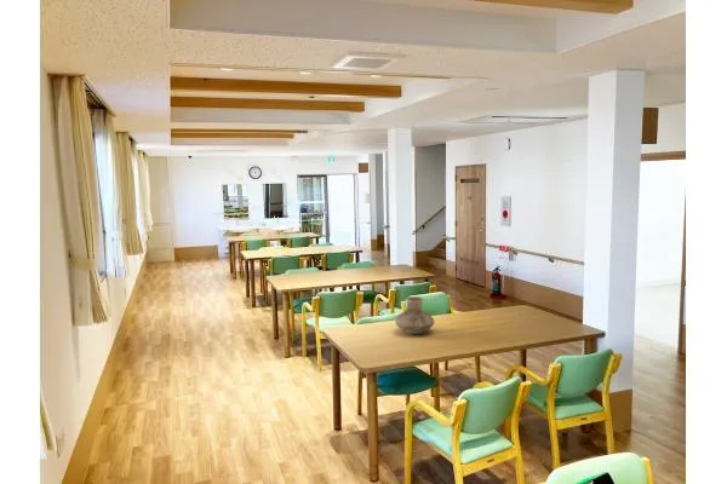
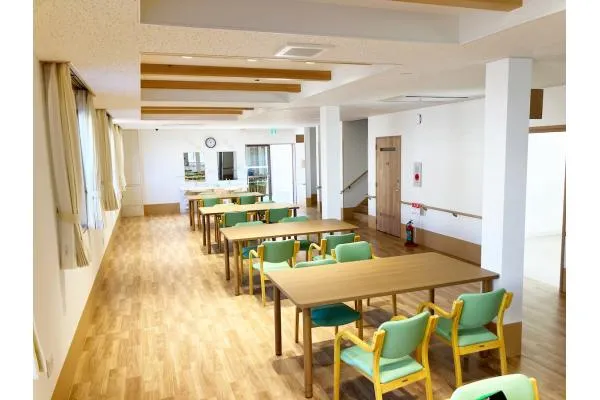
- vase [394,295,435,335]
